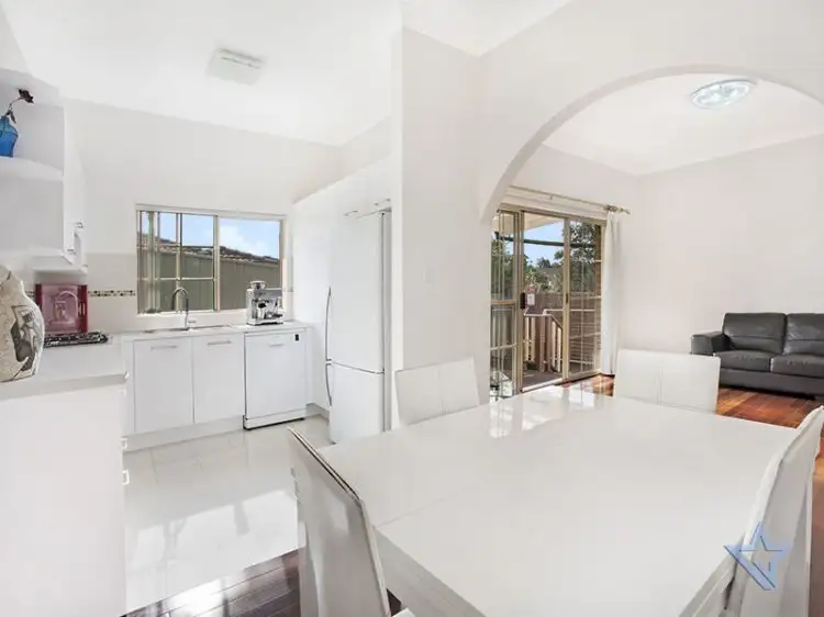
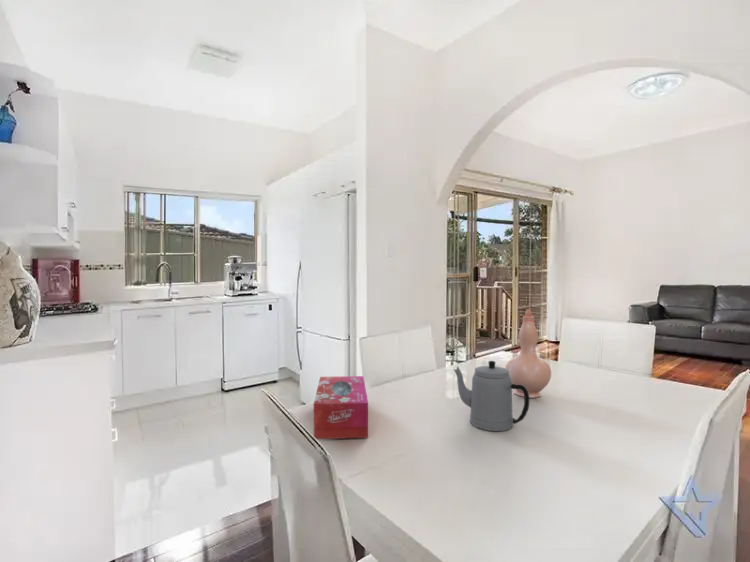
+ tissue box [313,375,369,440]
+ vase [504,308,552,398]
+ teapot [453,360,531,432]
